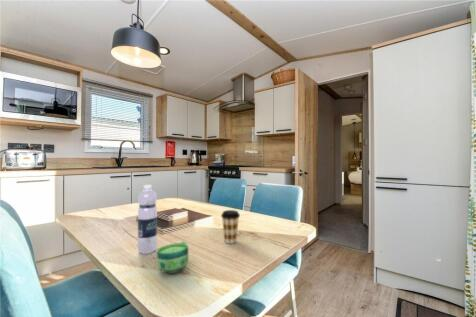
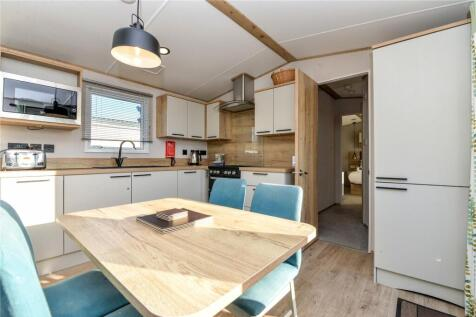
- cup [156,241,190,275]
- coffee cup [220,209,241,245]
- water bottle [137,184,158,255]
